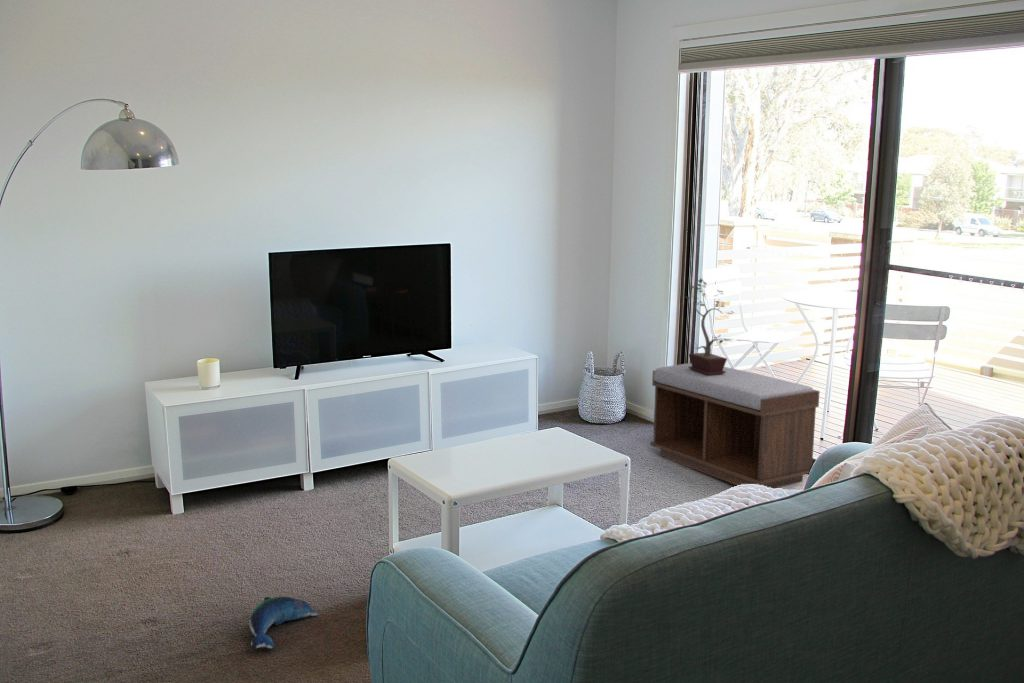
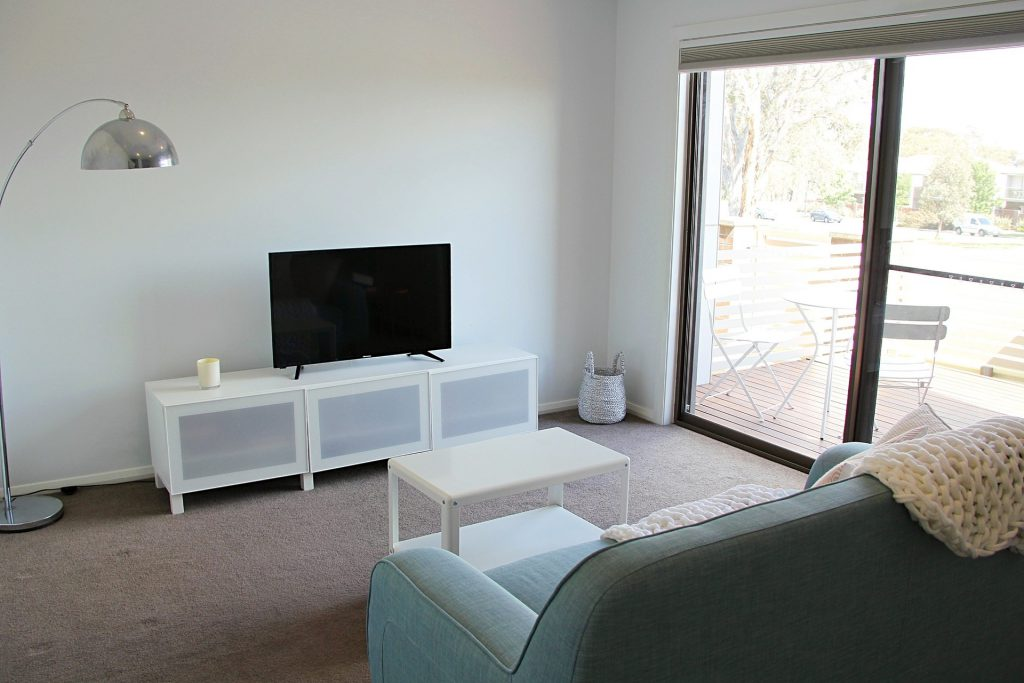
- potted plant [683,277,735,376]
- bench [649,362,821,489]
- plush toy [248,596,320,650]
